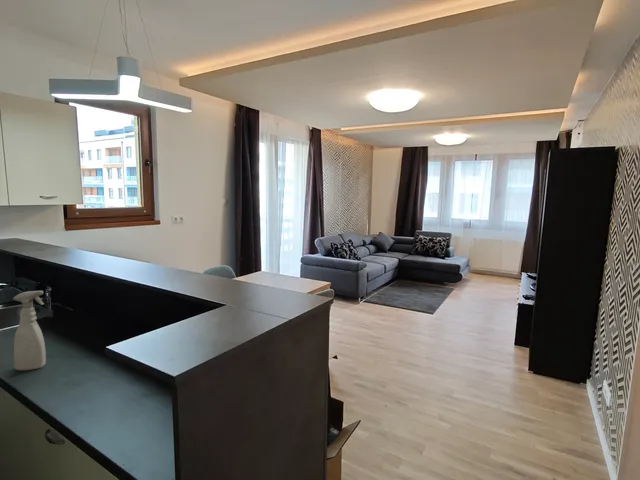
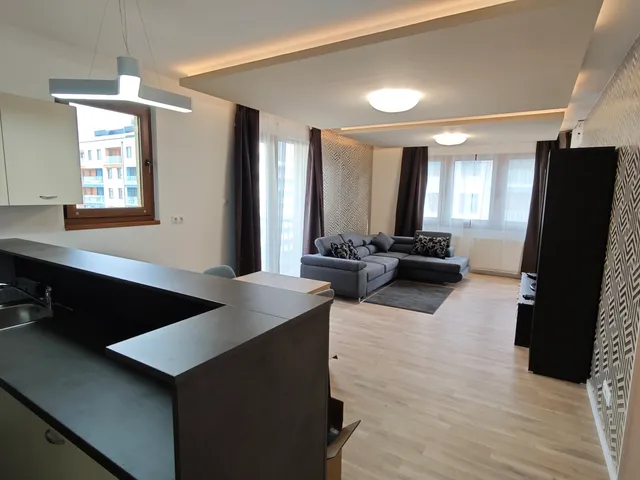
- spray bottle [12,290,47,371]
